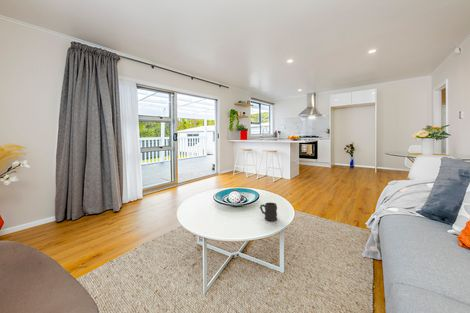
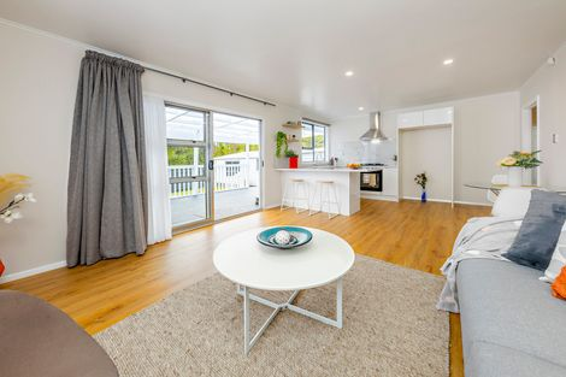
- mug [259,202,278,222]
